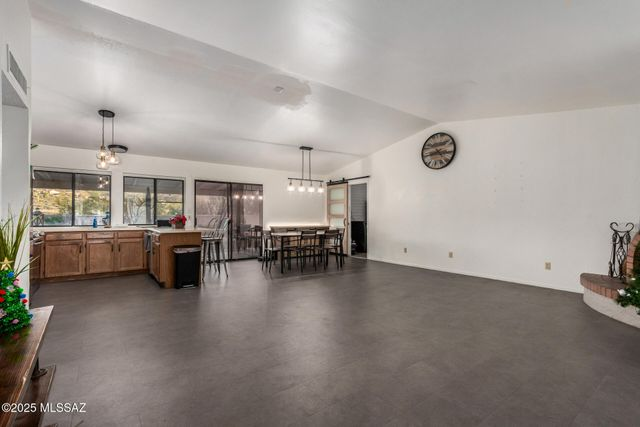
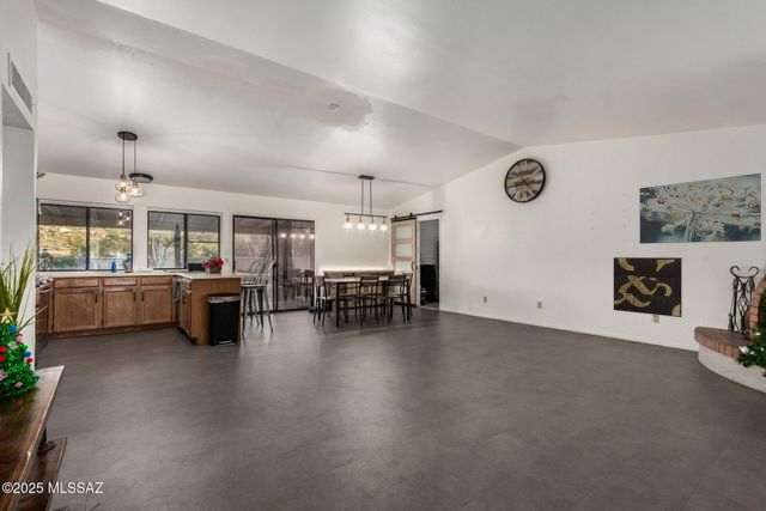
+ wall art [613,256,683,318]
+ wall art [638,172,762,245]
